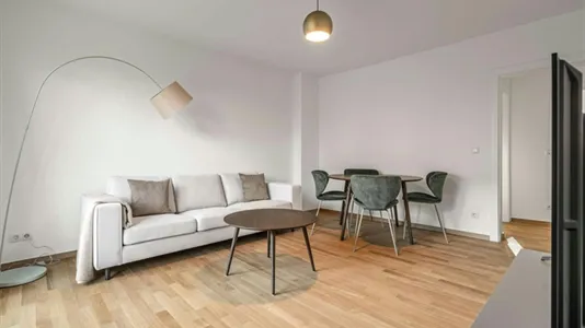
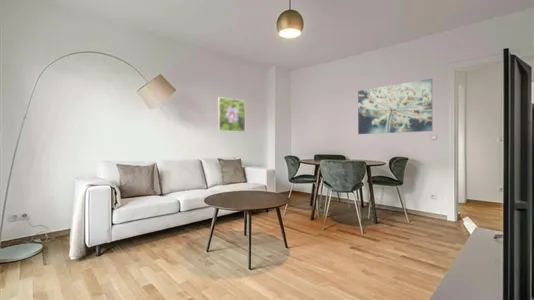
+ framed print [217,96,246,133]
+ wall art [357,78,433,135]
